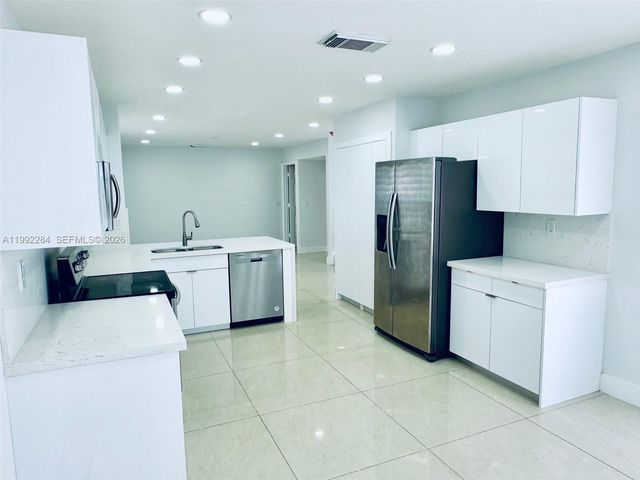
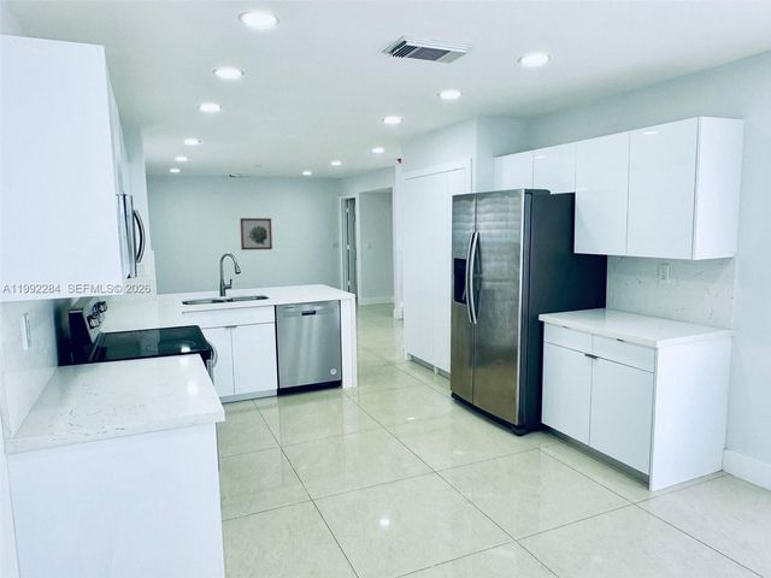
+ wall art [239,217,273,250]
